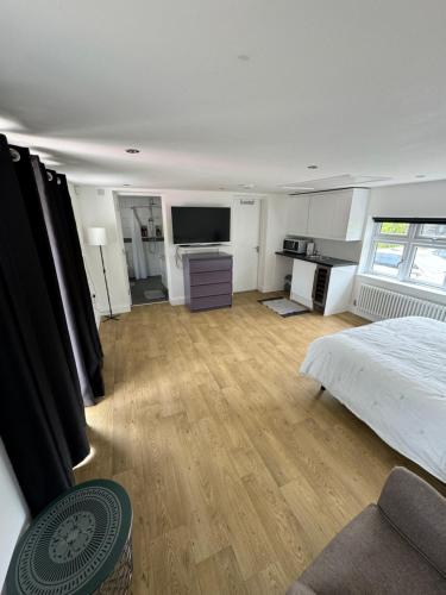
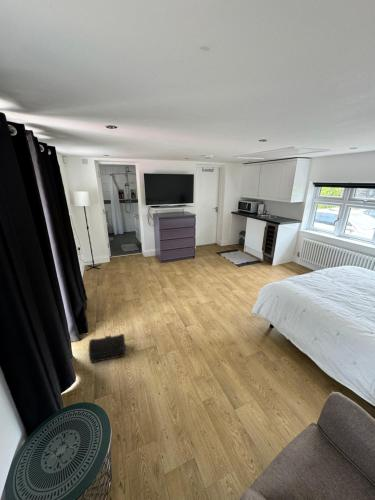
+ treasure chest [88,333,126,364]
